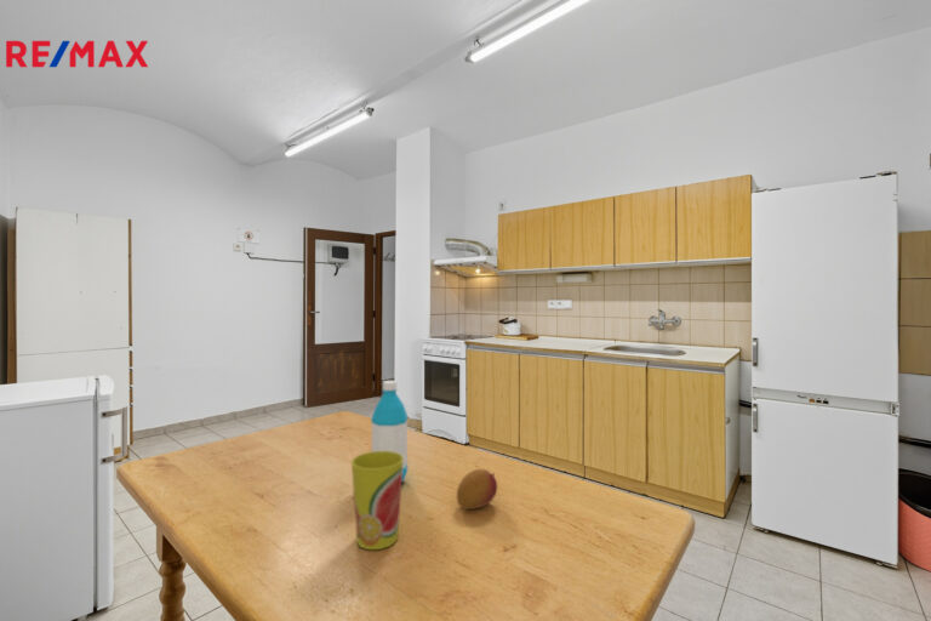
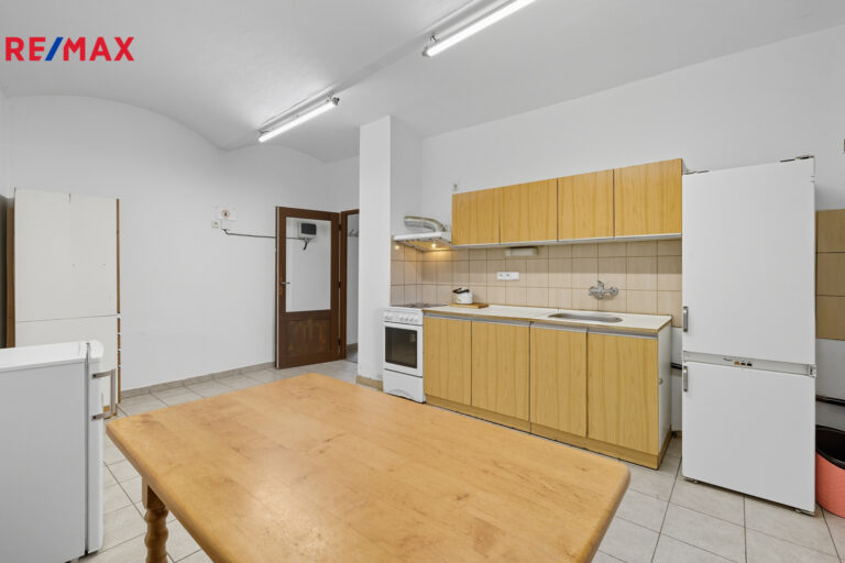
- fruit [456,468,498,511]
- water bottle [370,380,410,484]
- cup [350,450,404,551]
